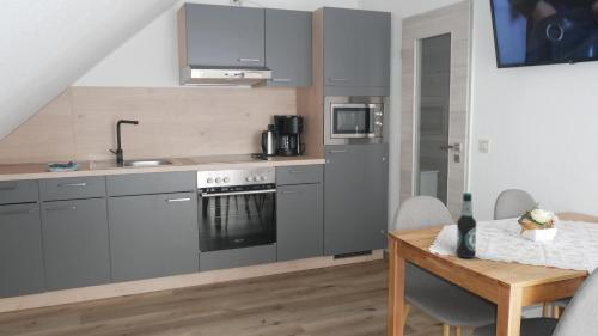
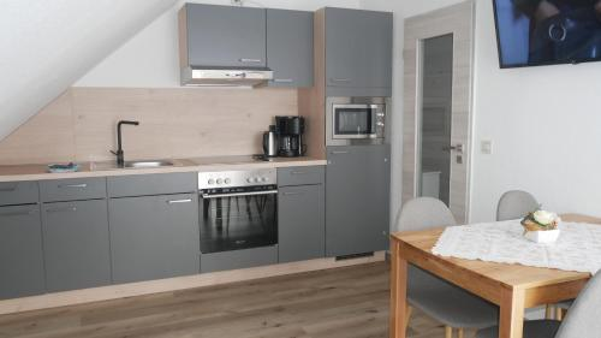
- bottle [456,191,477,259]
